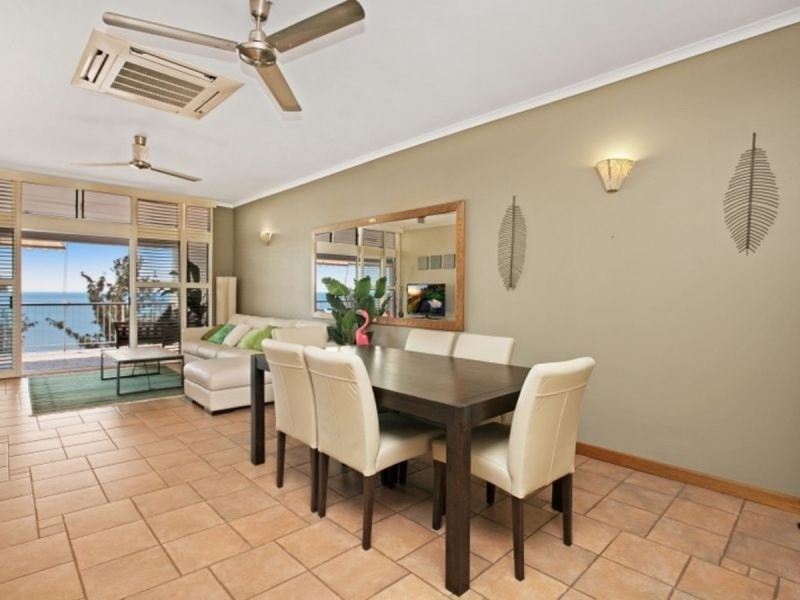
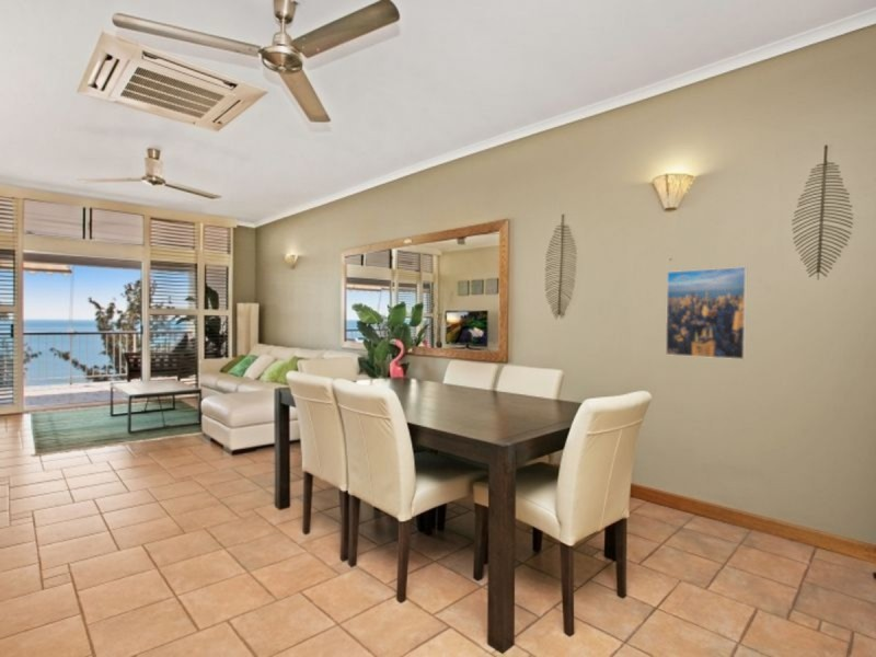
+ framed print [665,266,748,360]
